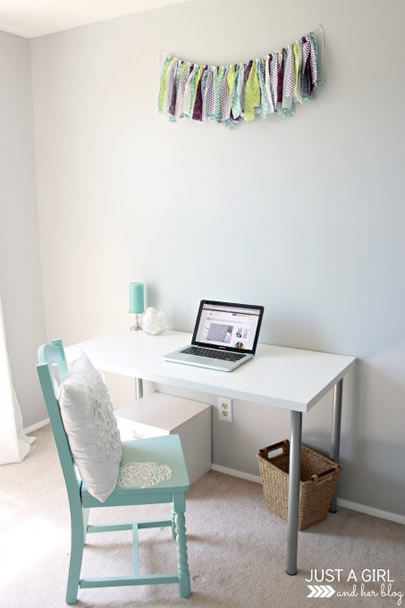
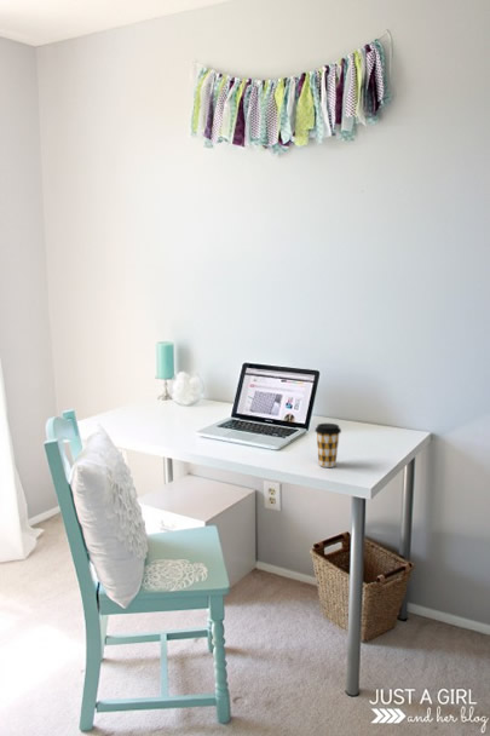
+ coffee cup [313,422,342,468]
